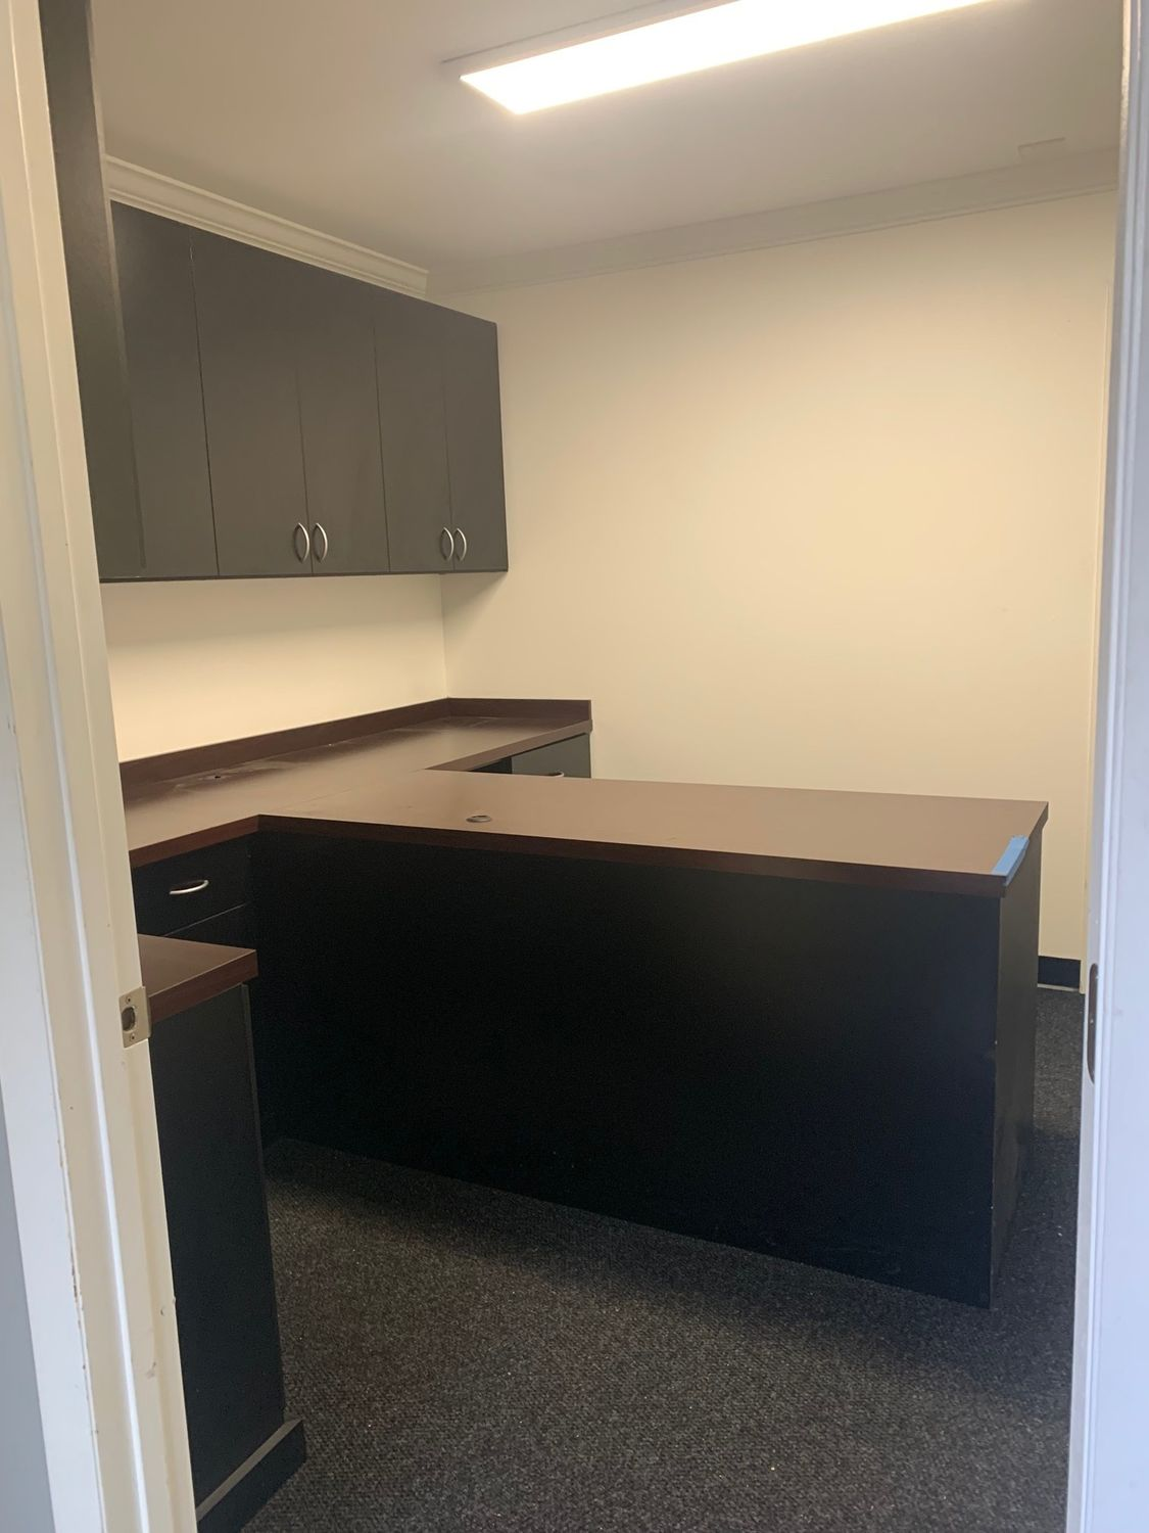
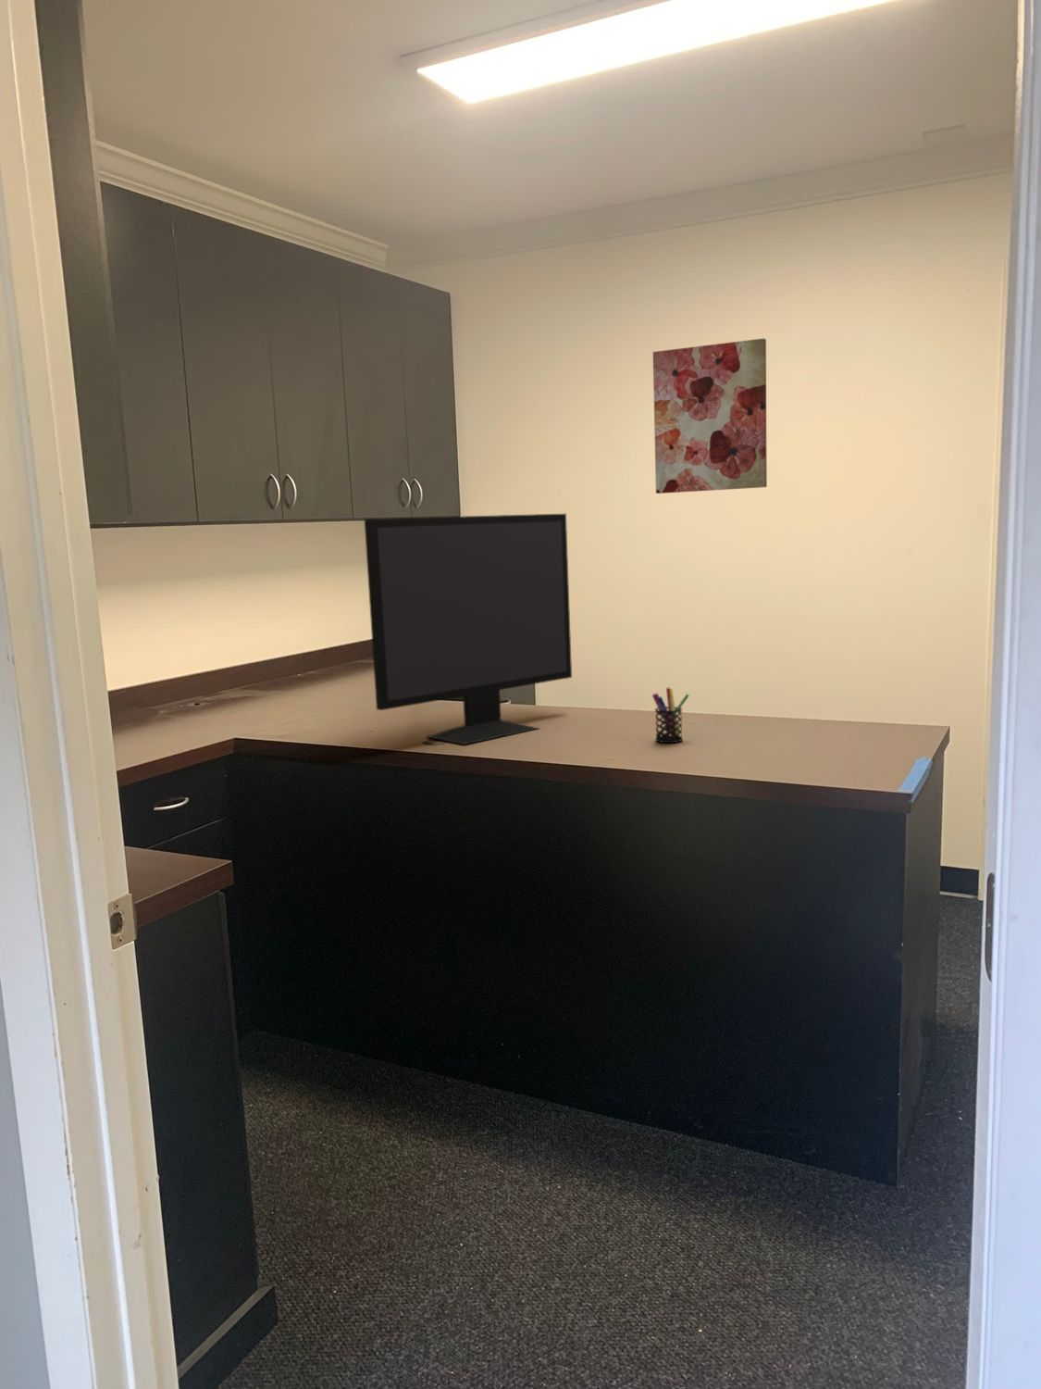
+ monitor [364,513,573,746]
+ wall art [653,337,768,494]
+ pen holder [652,687,690,744]
